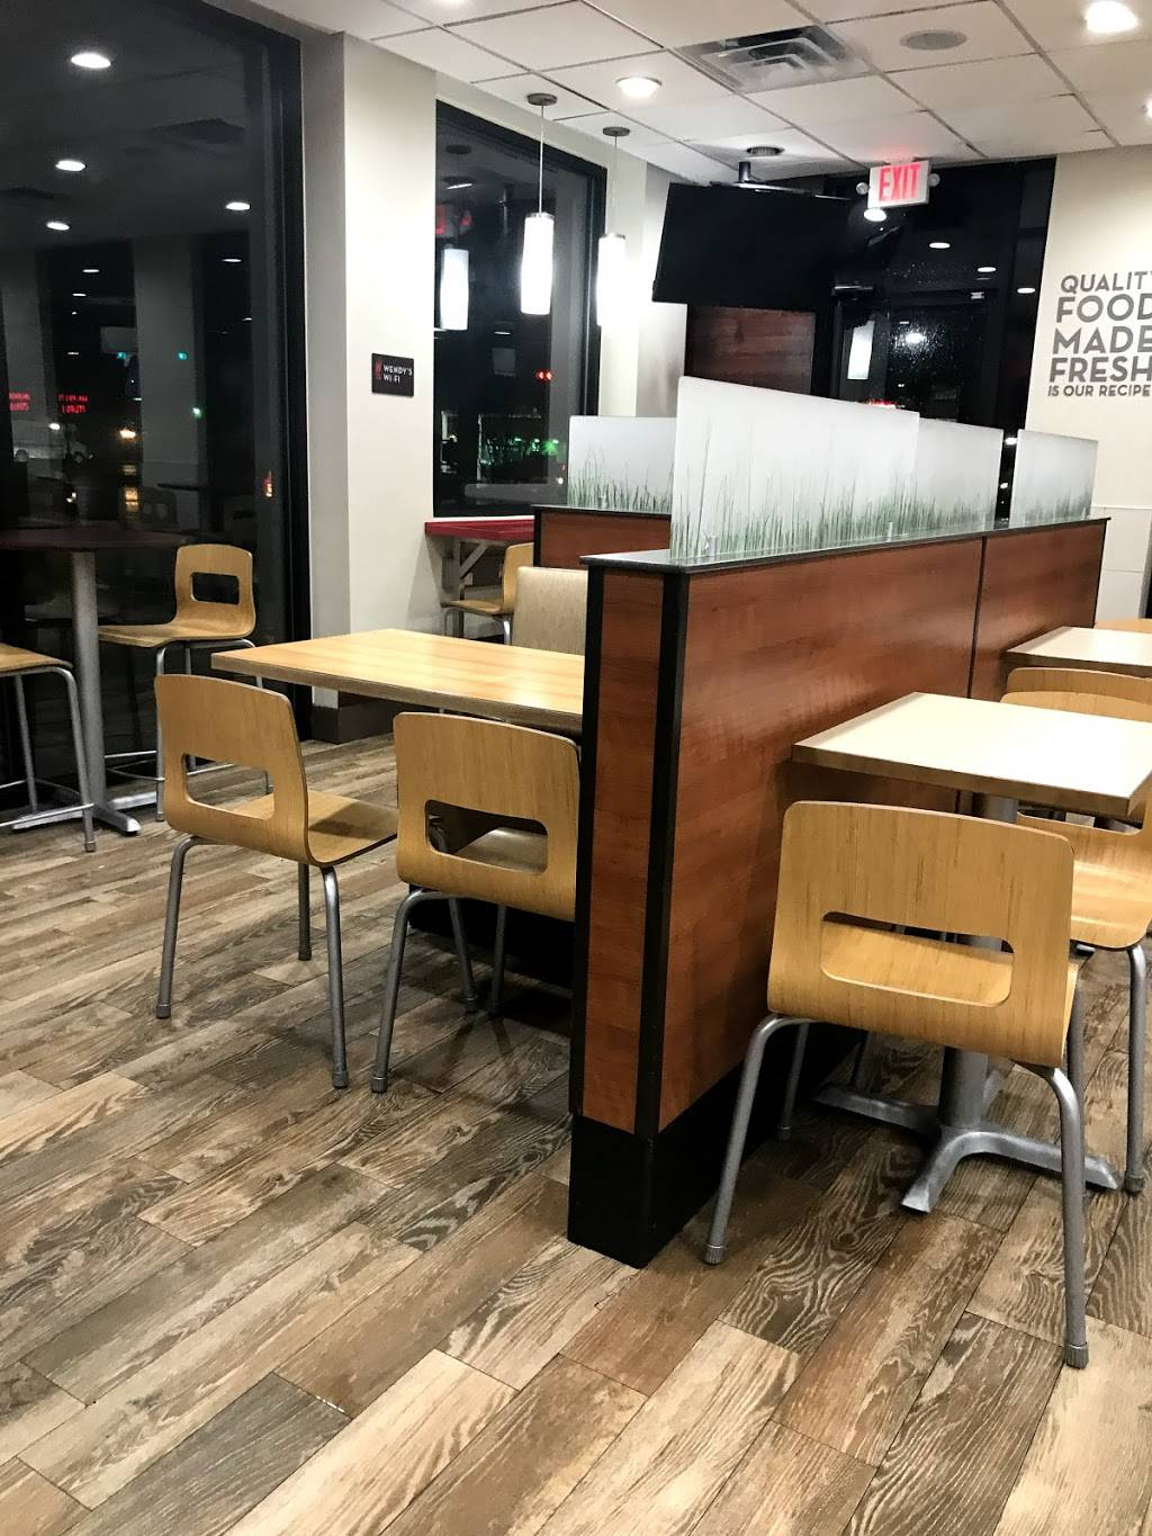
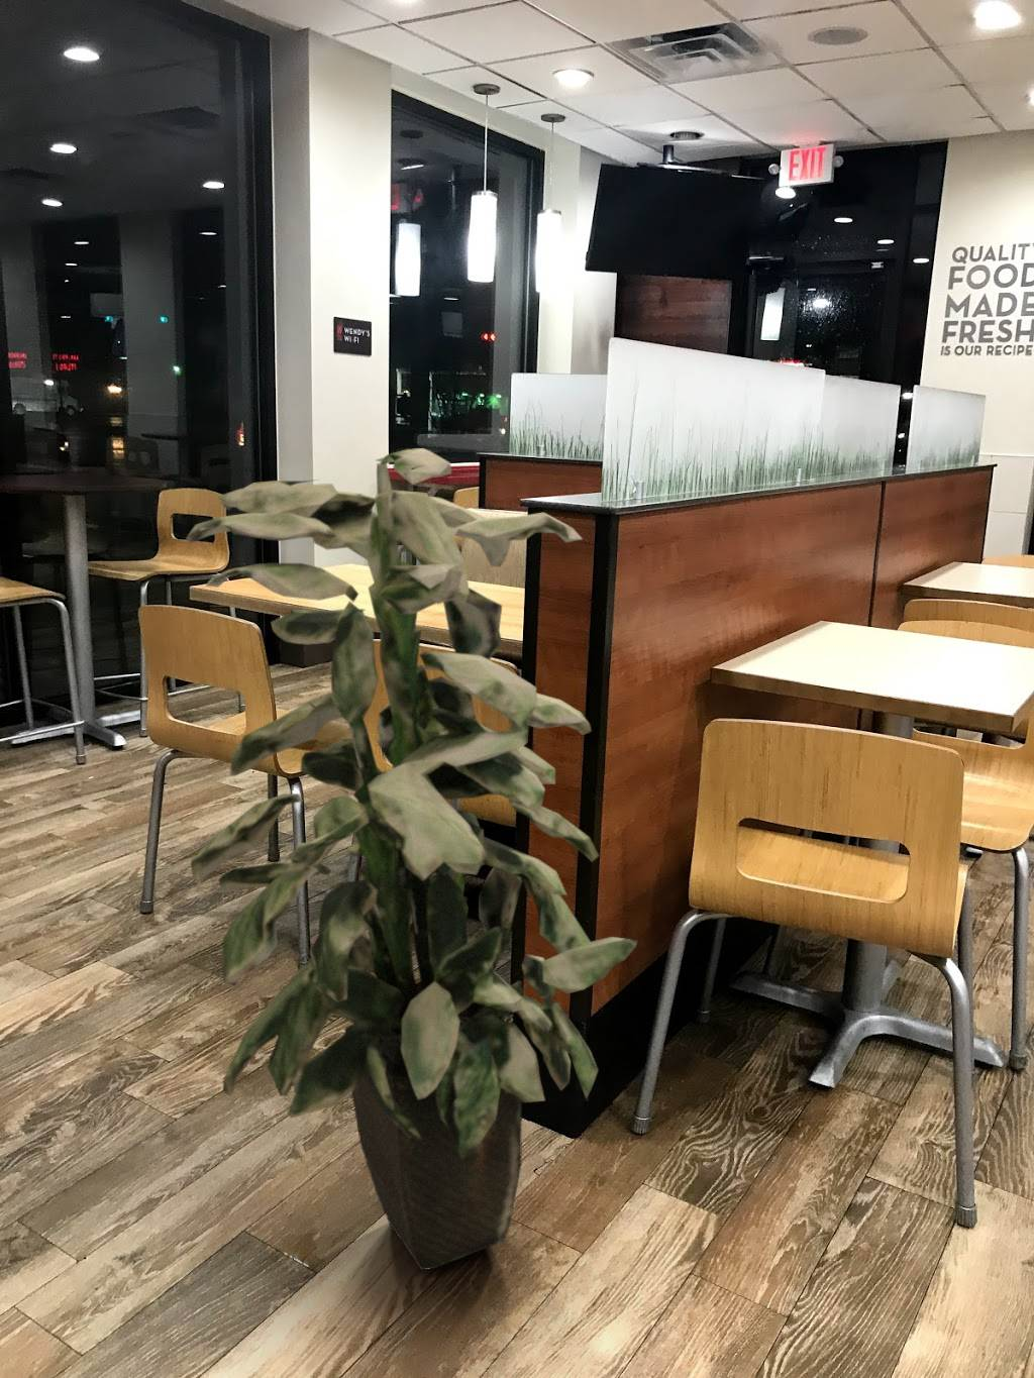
+ indoor plant [185,447,639,1270]
